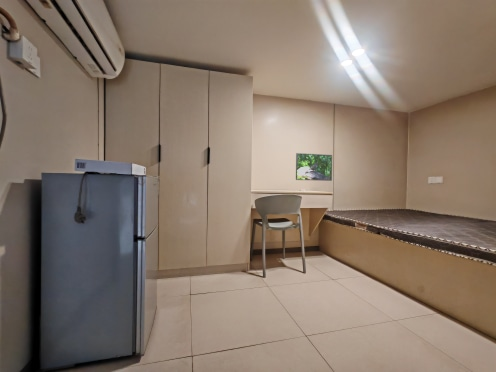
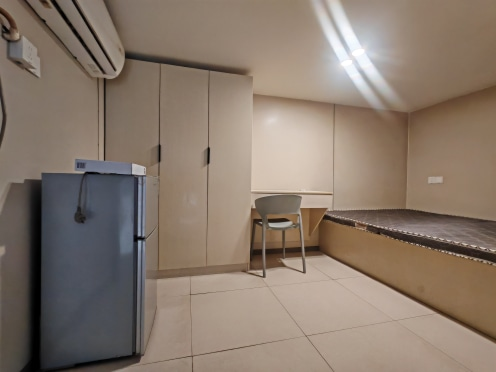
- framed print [295,152,333,182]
